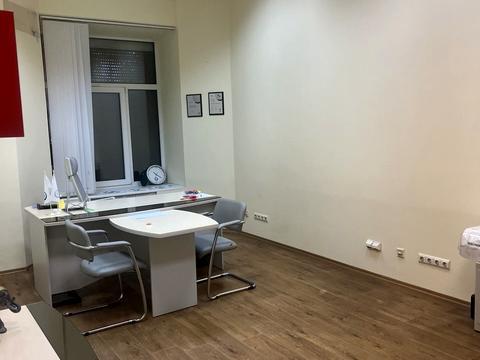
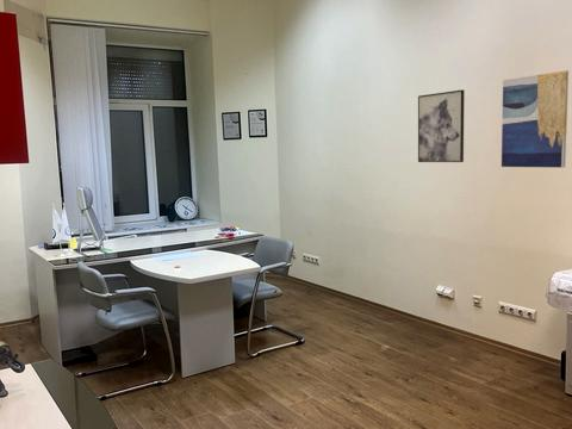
+ wall art [417,88,466,163]
+ wall art [500,69,570,169]
